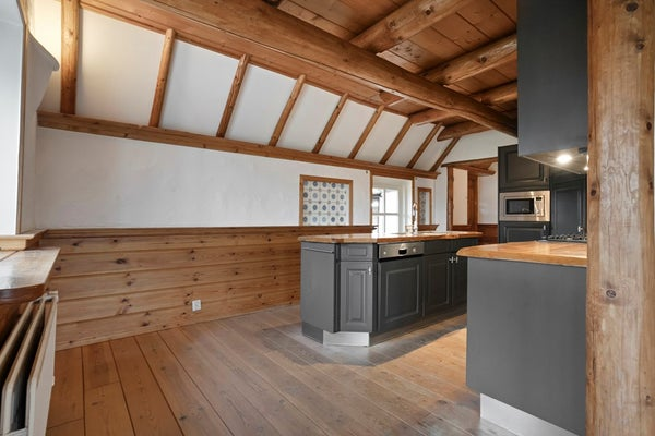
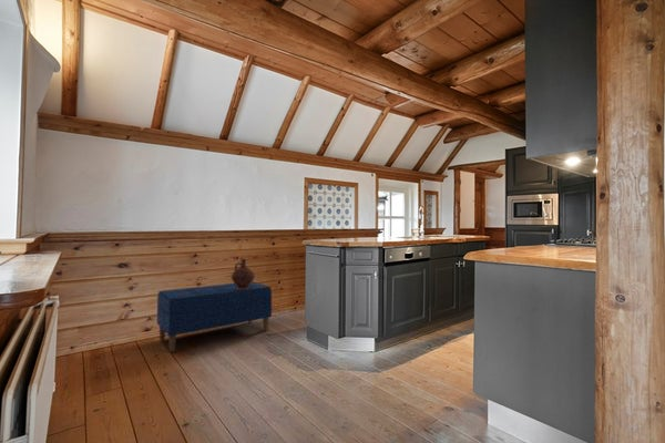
+ ceramic jug [231,258,256,289]
+ bench [156,280,273,353]
